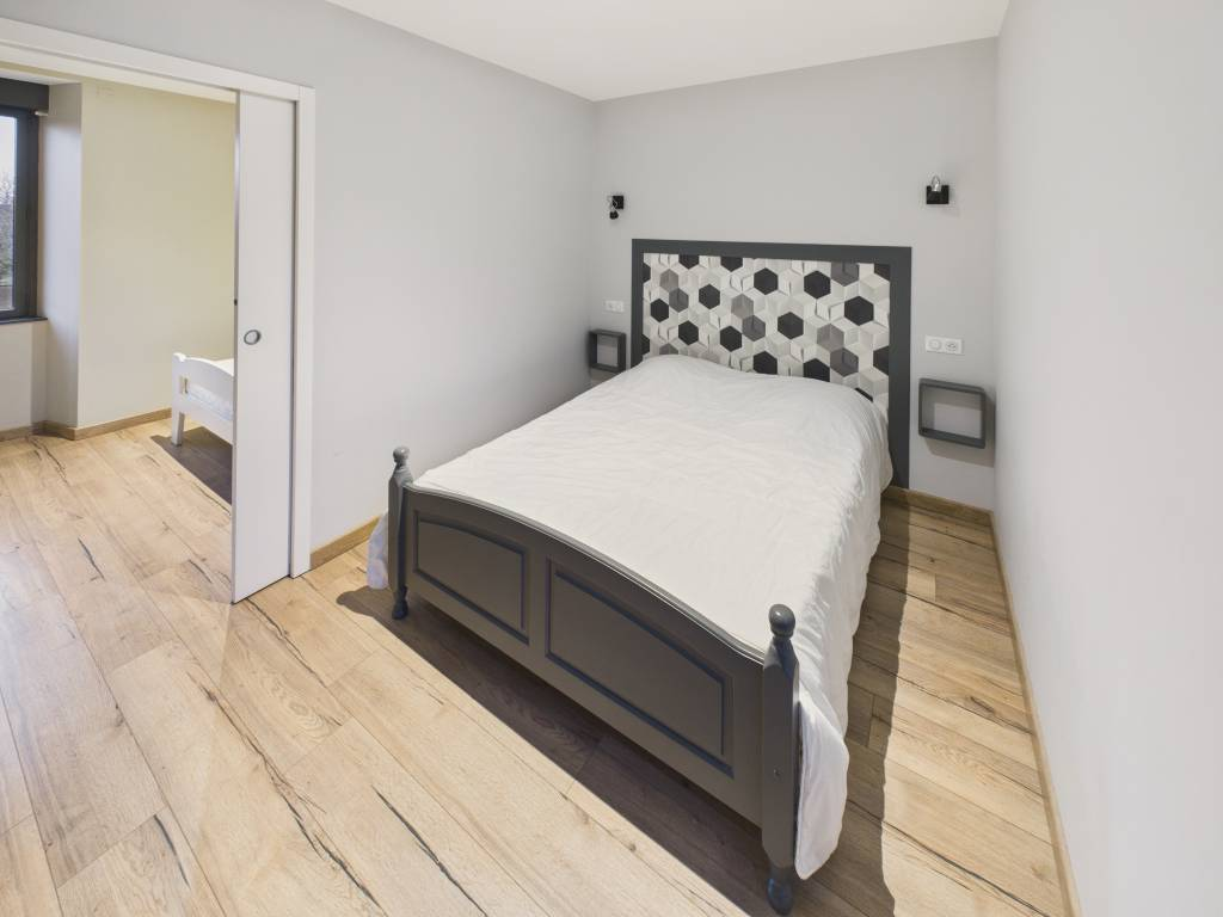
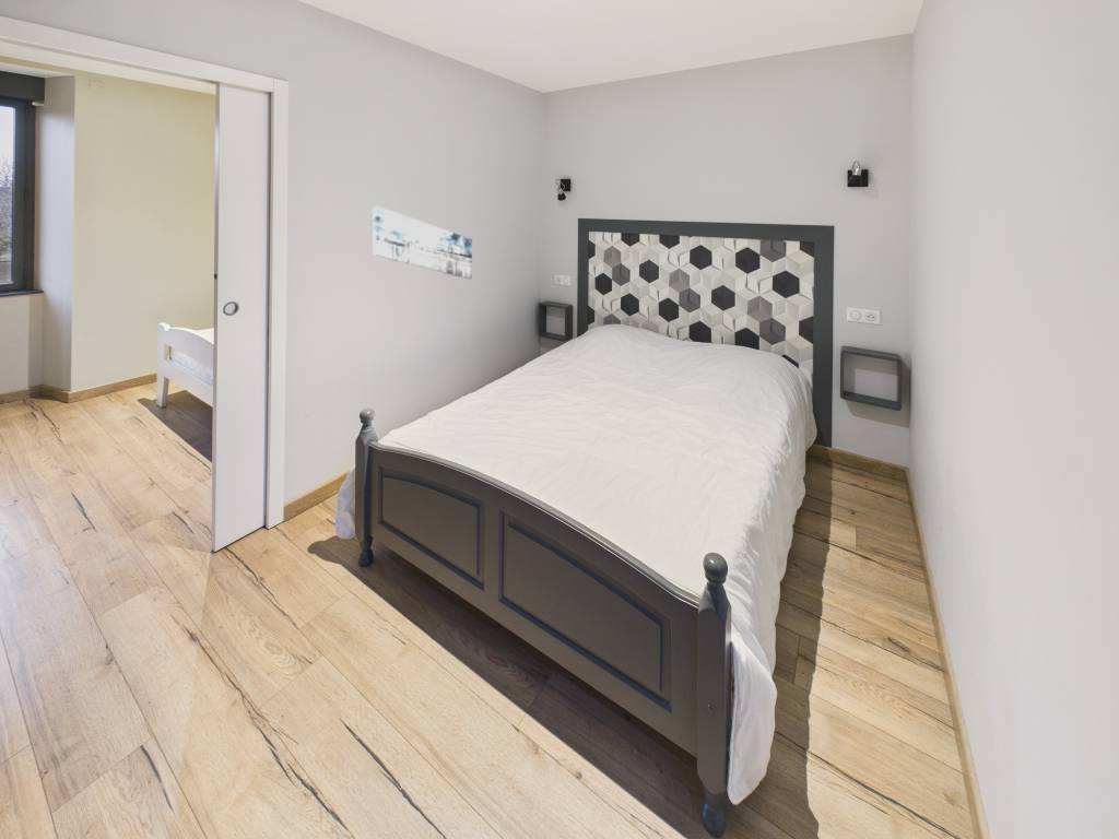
+ wall art [372,205,473,281]
